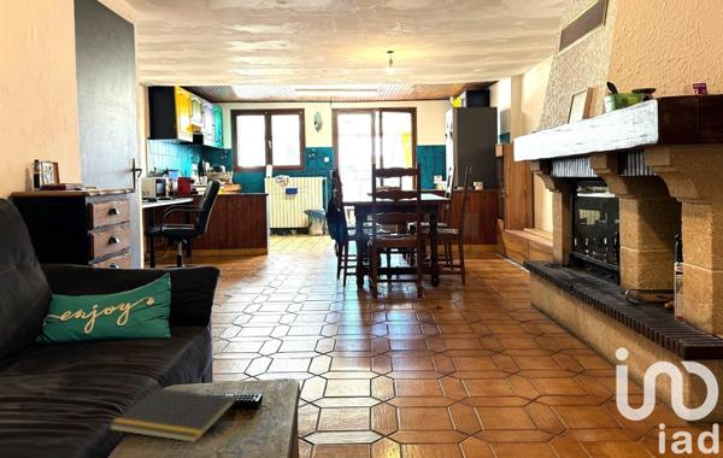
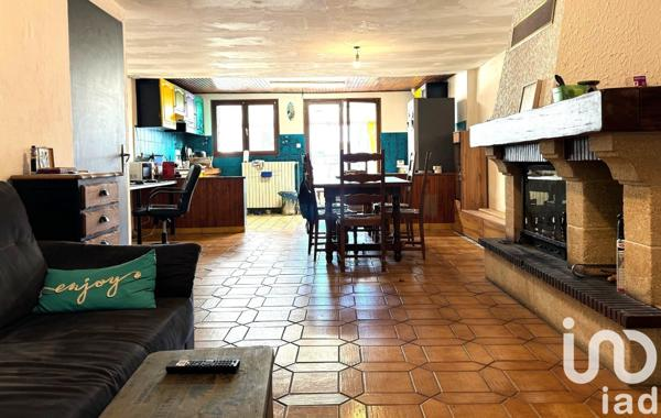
- notepad [108,387,236,444]
